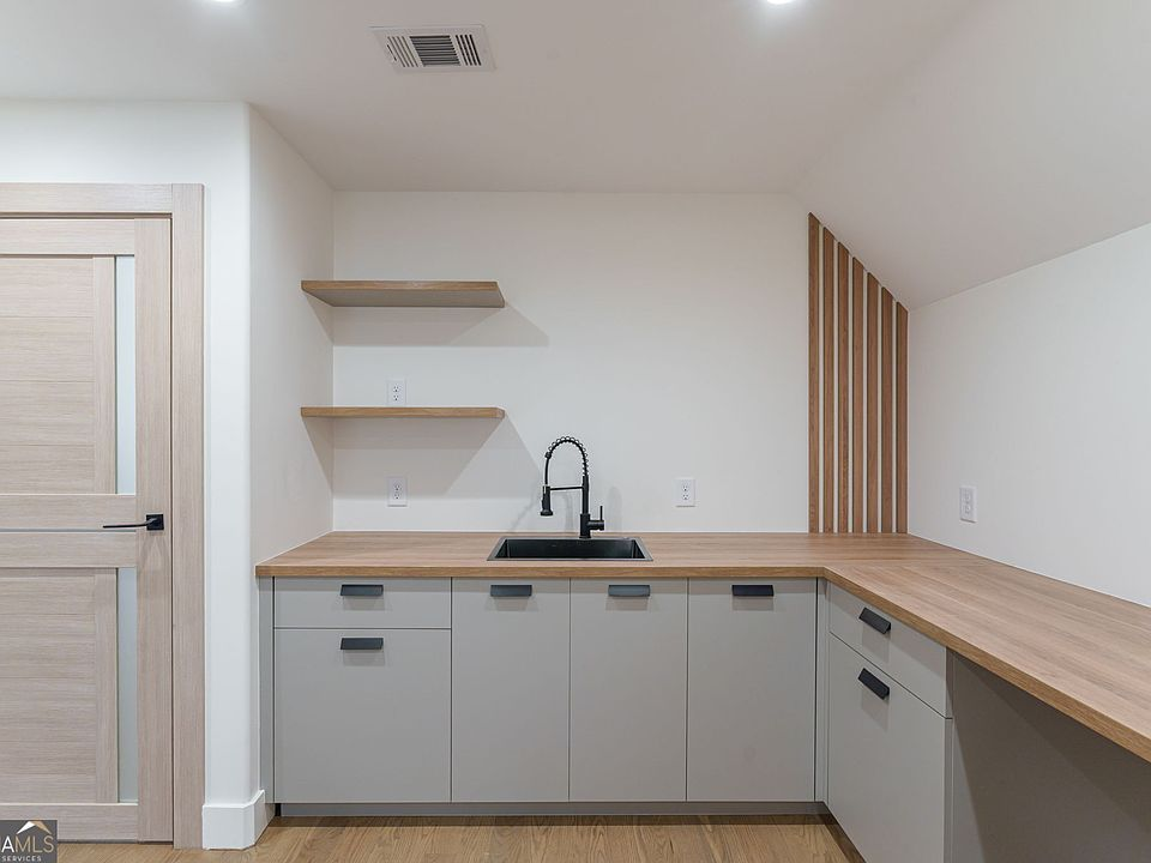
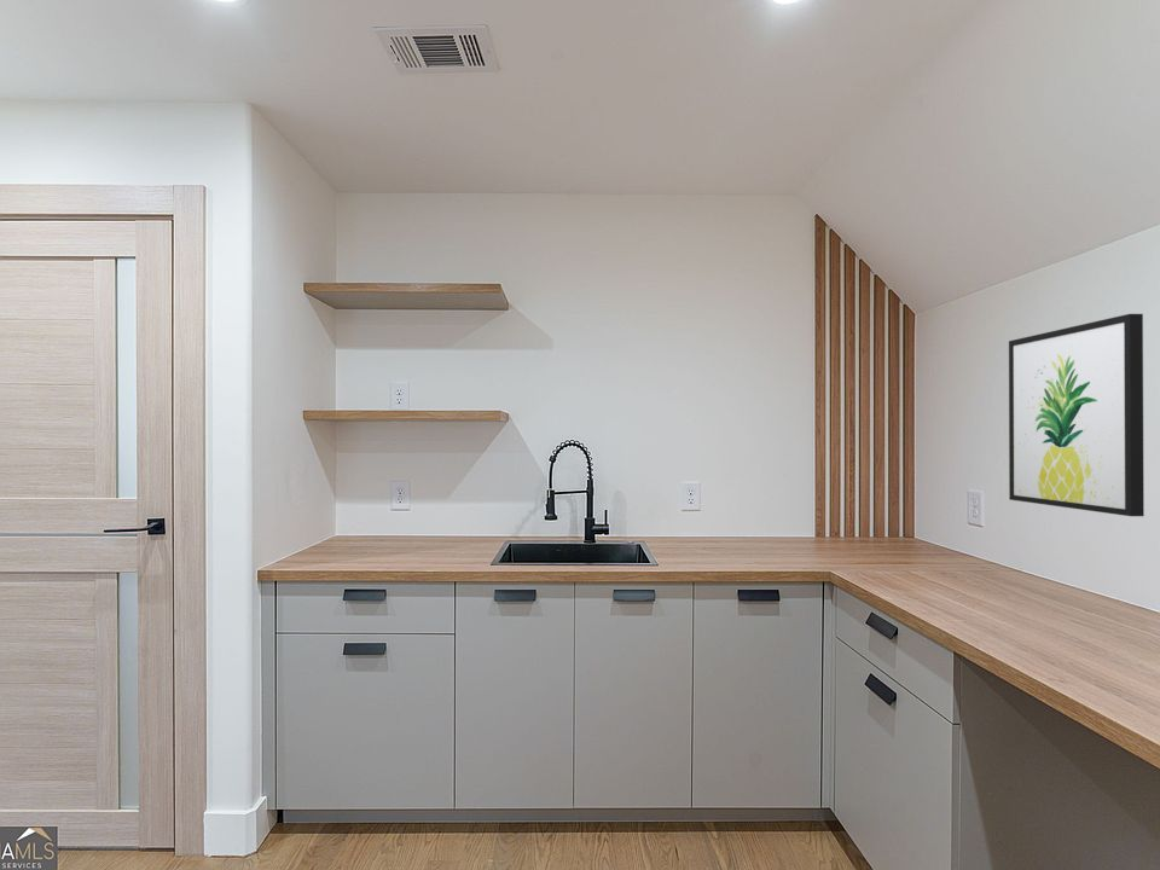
+ wall art [1008,313,1146,517]
